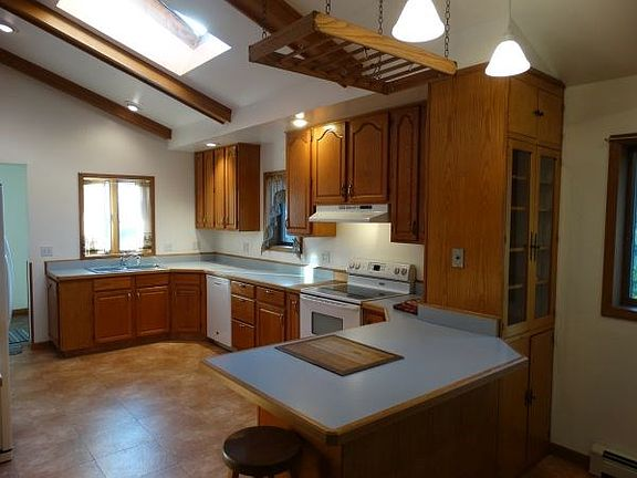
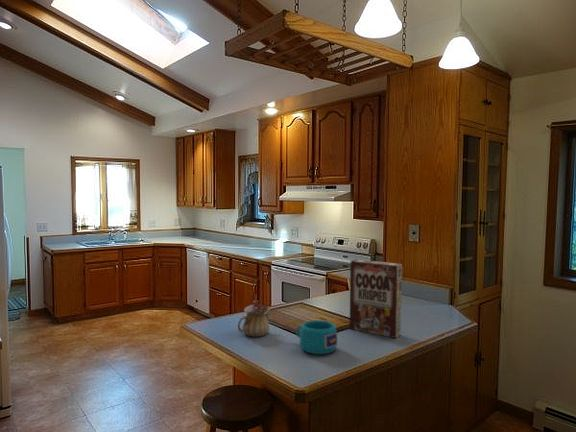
+ cup [295,319,338,355]
+ teapot [237,299,273,338]
+ cereal box [349,259,403,339]
